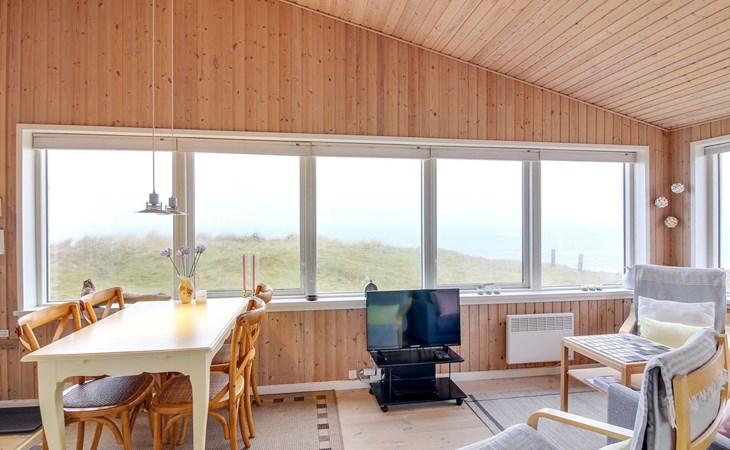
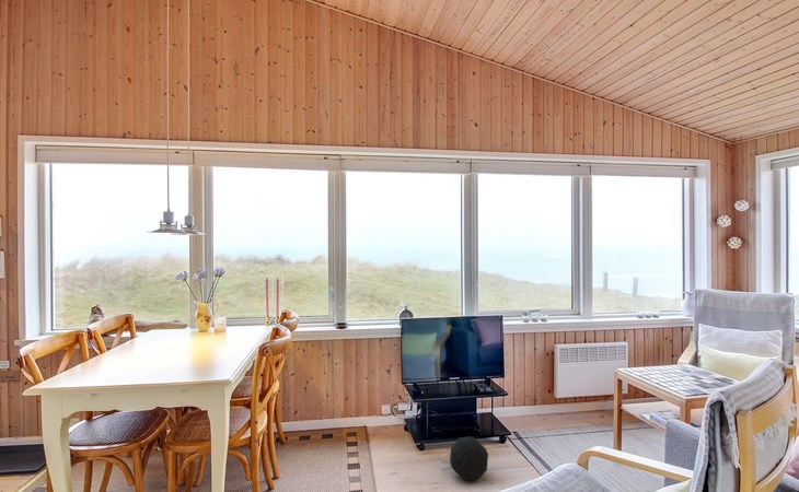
+ ball [449,436,489,481]
